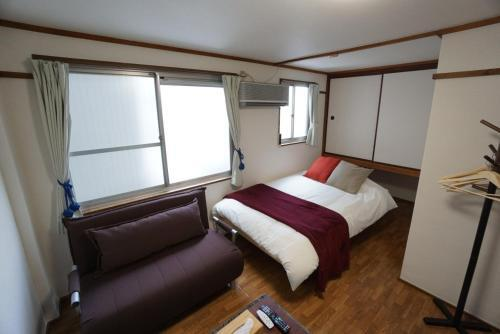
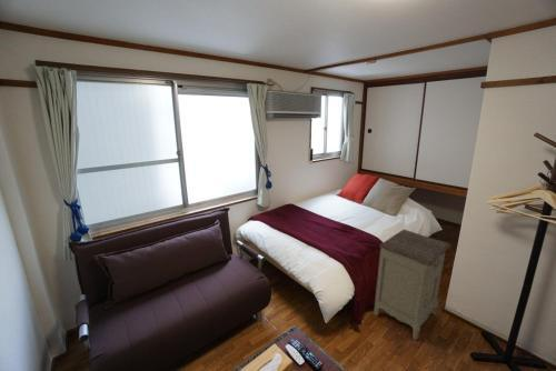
+ nightstand [373,228,451,341]
